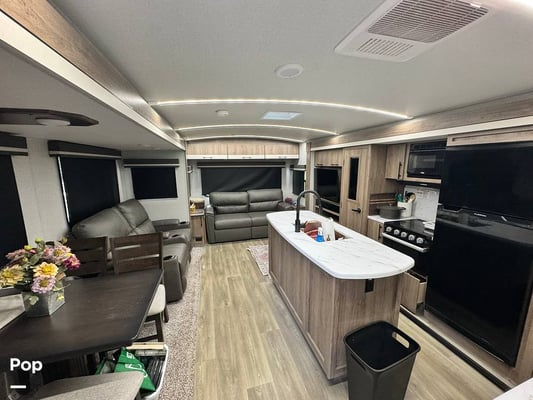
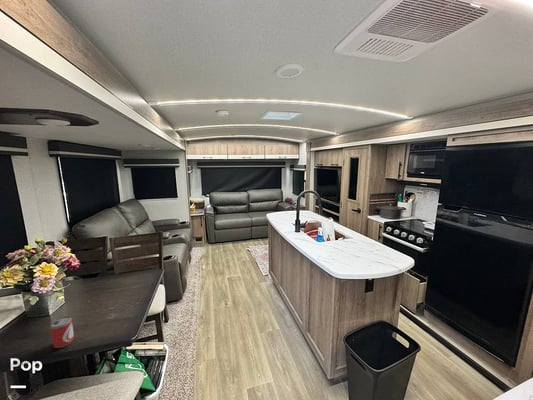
+ beer can [50,316,75,349]
